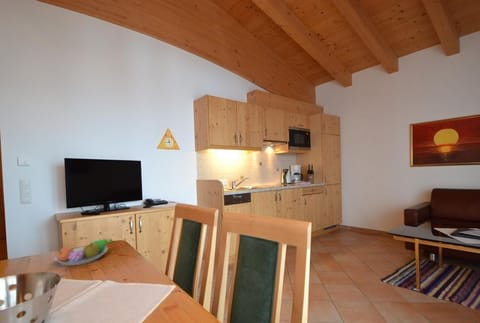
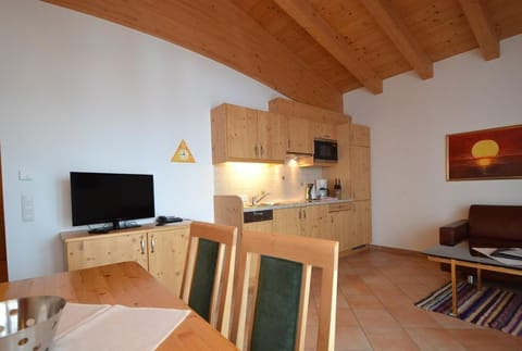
- fruit bowl [53,238,114,266]
